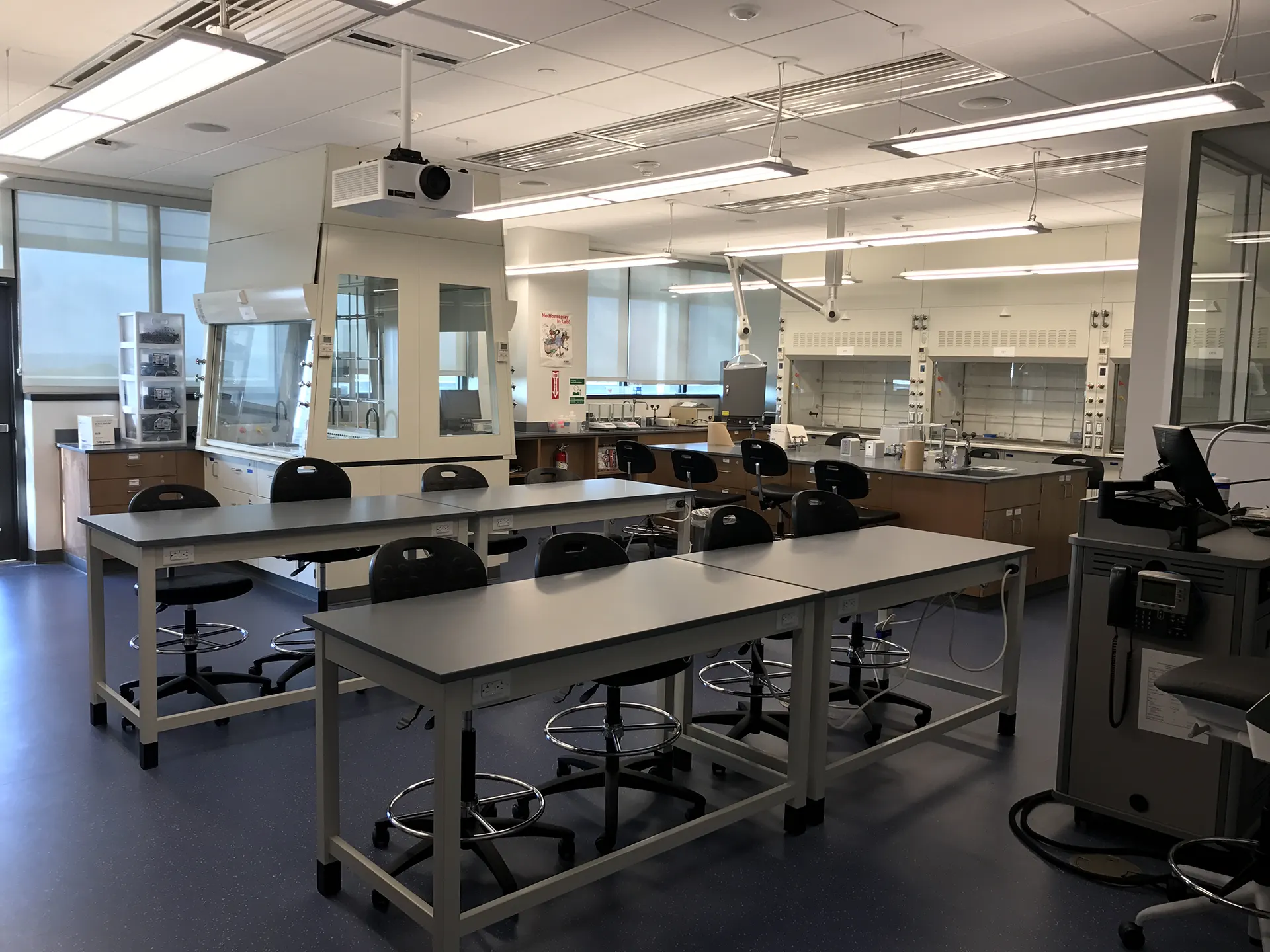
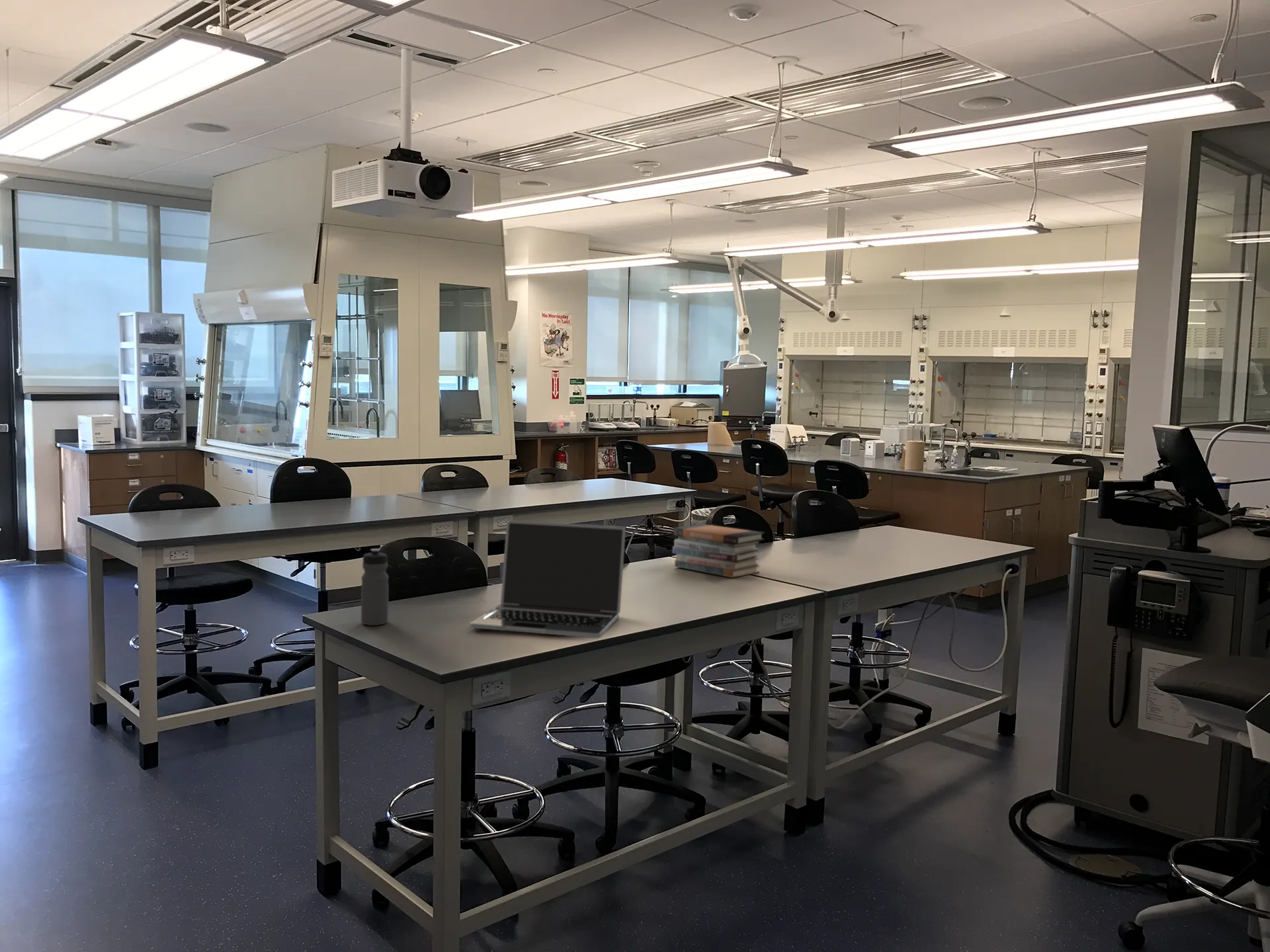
+ laptop [470,520,626,639]
+ book stack [672,523,765,578]
+ water bottle [360,548,390,626]
